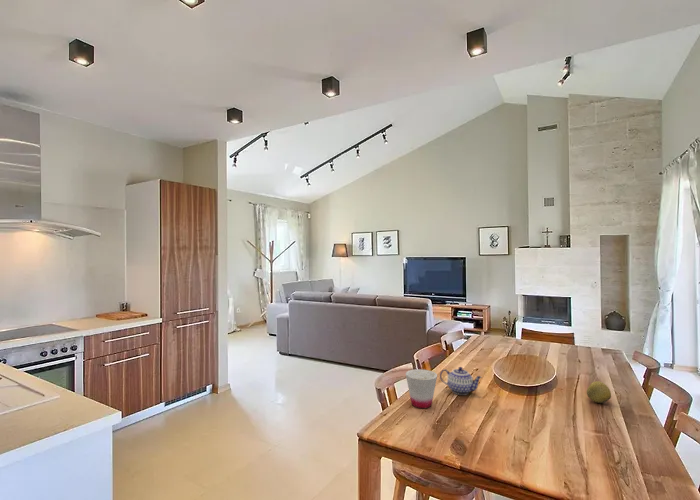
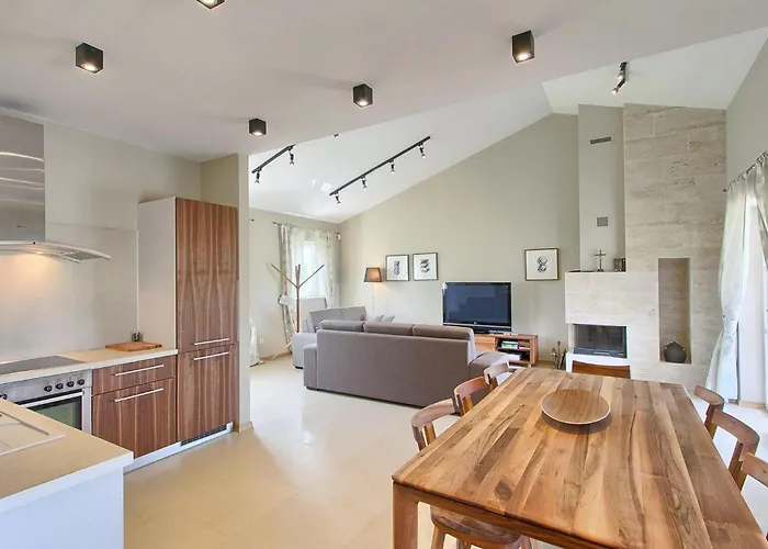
- cup [405,368,438,409]
- teapot [439,366,483,396]
- fruit [586,380,612,404]
